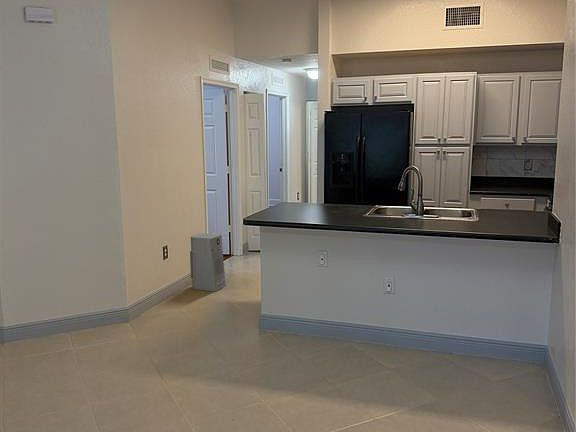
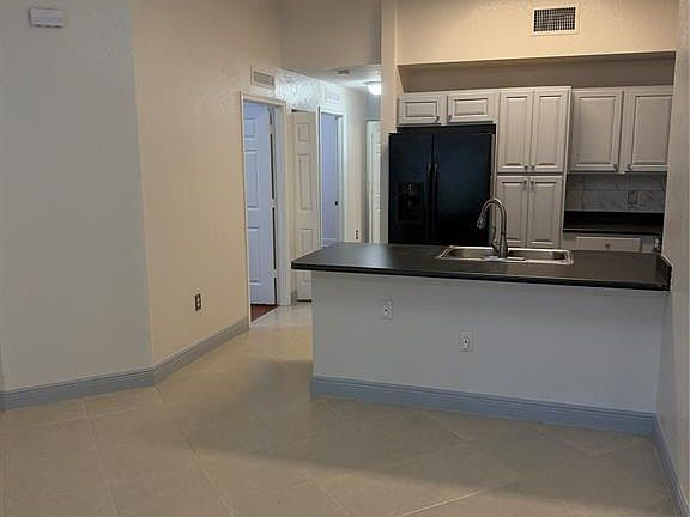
- air purifier [189,232,227,292]
